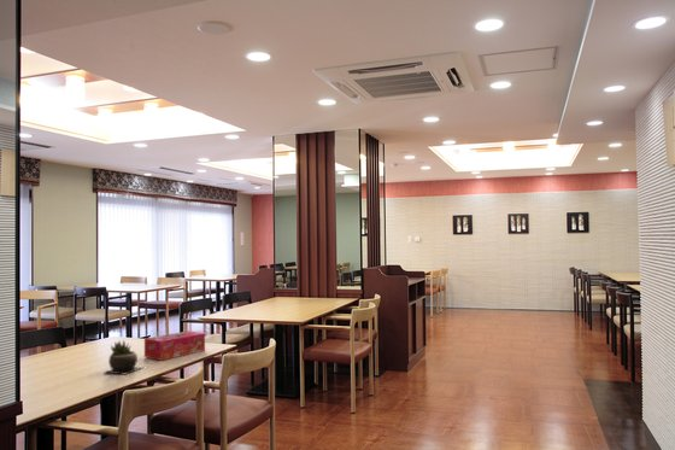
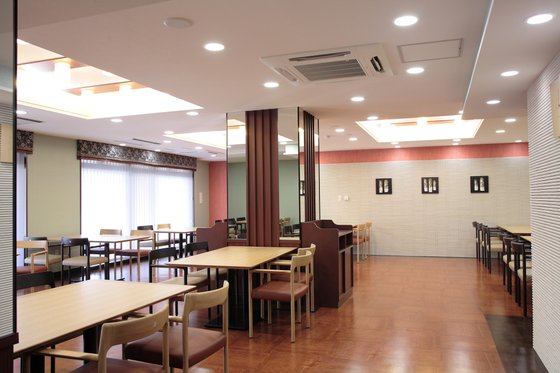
- succulent plant [102,339,143,375]
- tissue box [143,329,206,362]
